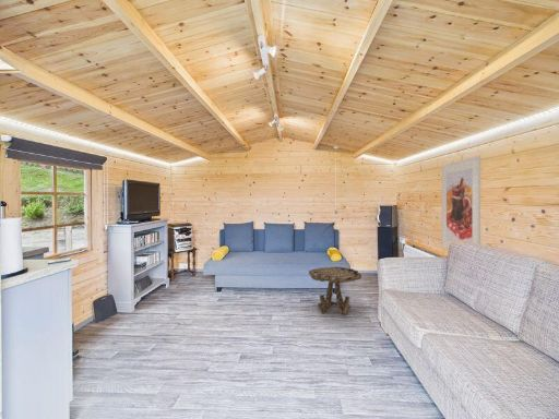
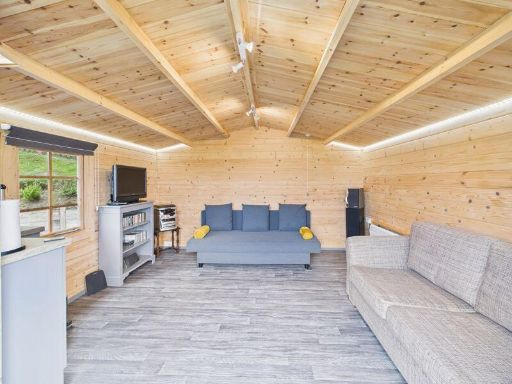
- side table [308,266,362,315]
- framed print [441,155,481,250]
